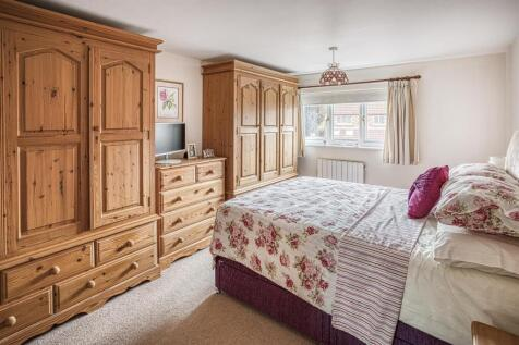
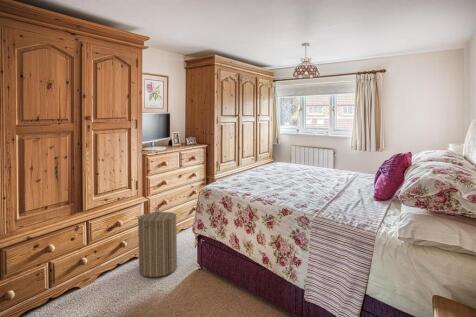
+ laundry hamper [137,207,178,278]
